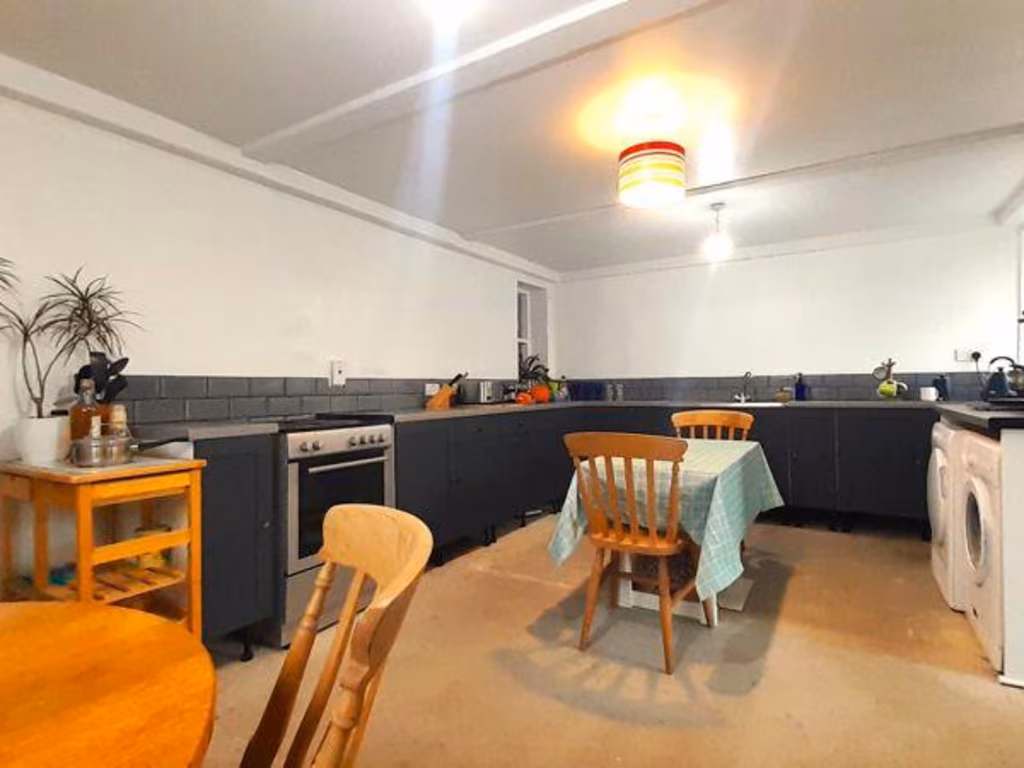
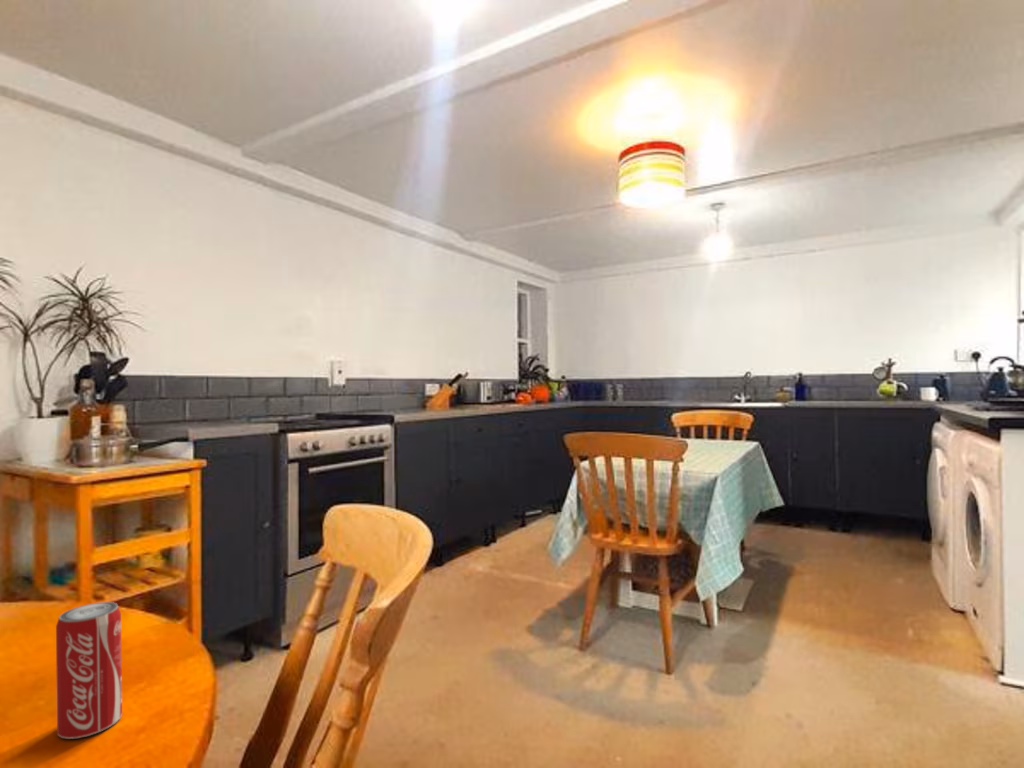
+ beverage can [55,601,123,740]
